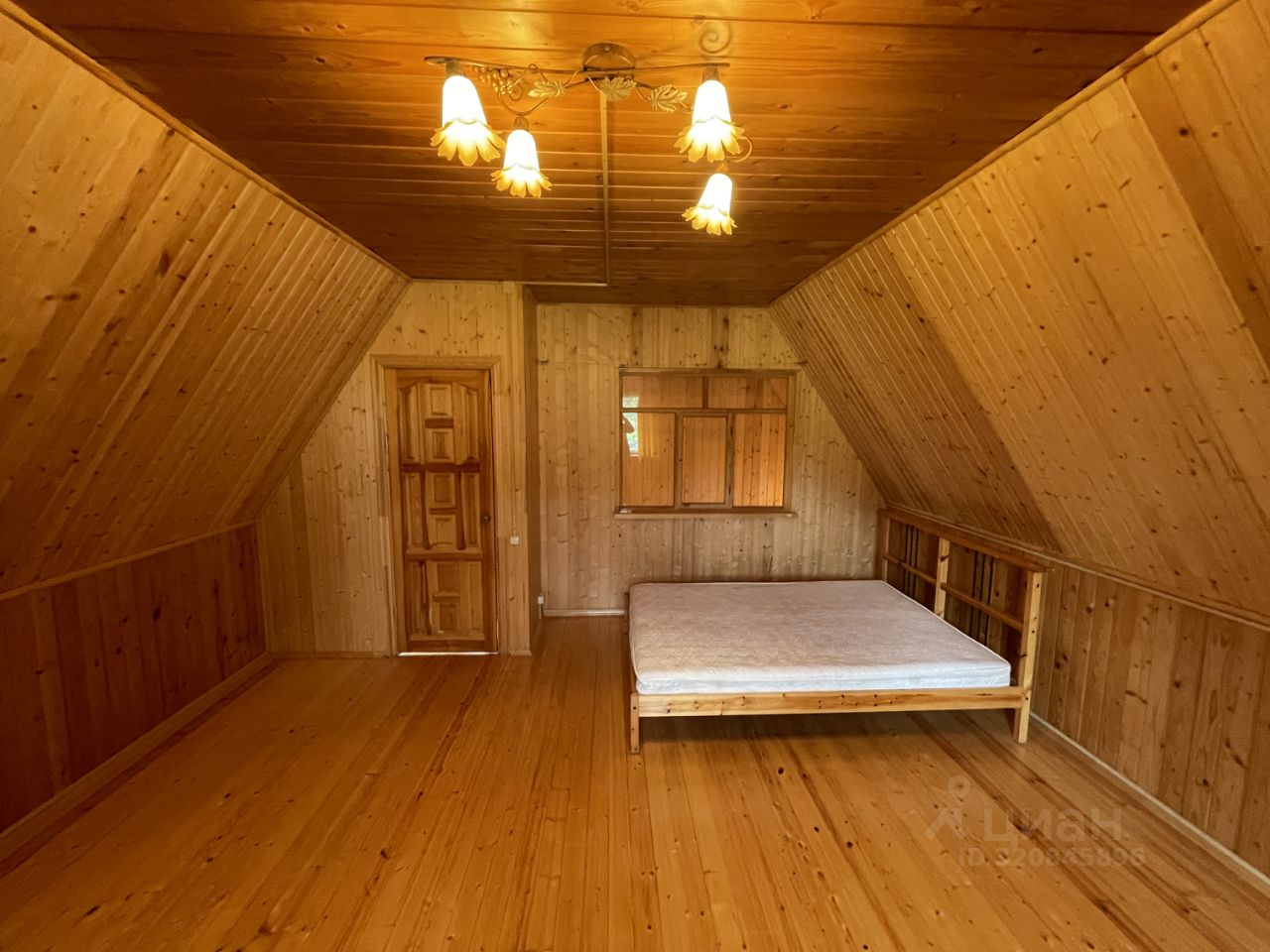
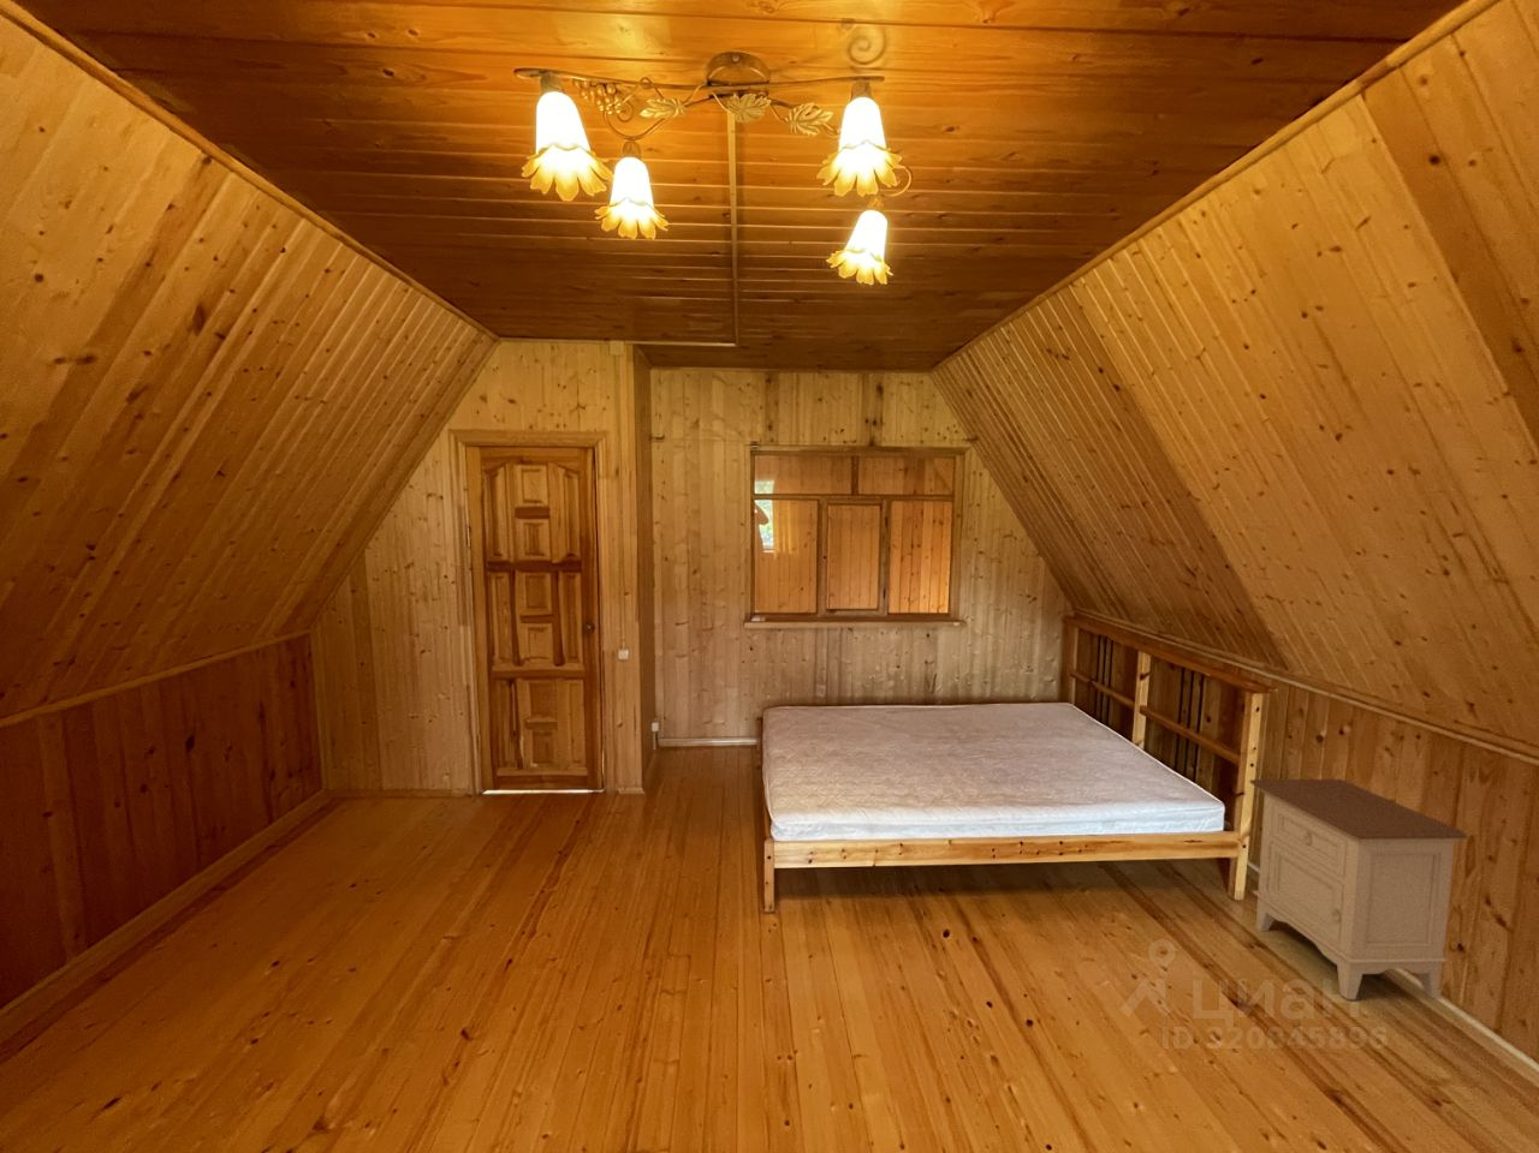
+ nightstand [1248,779,1468,1000]
